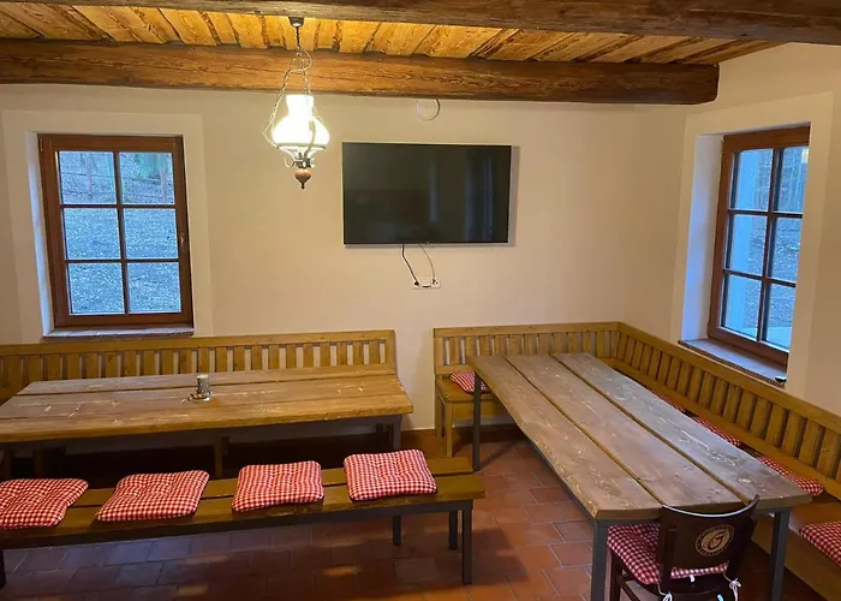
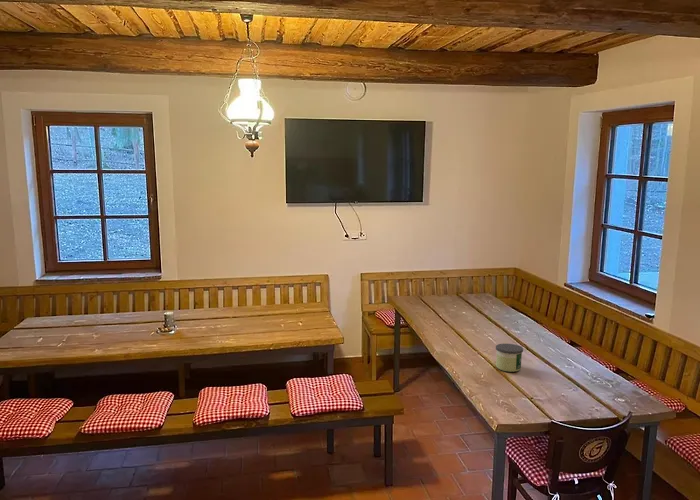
+ candle [495,343,524,373]
